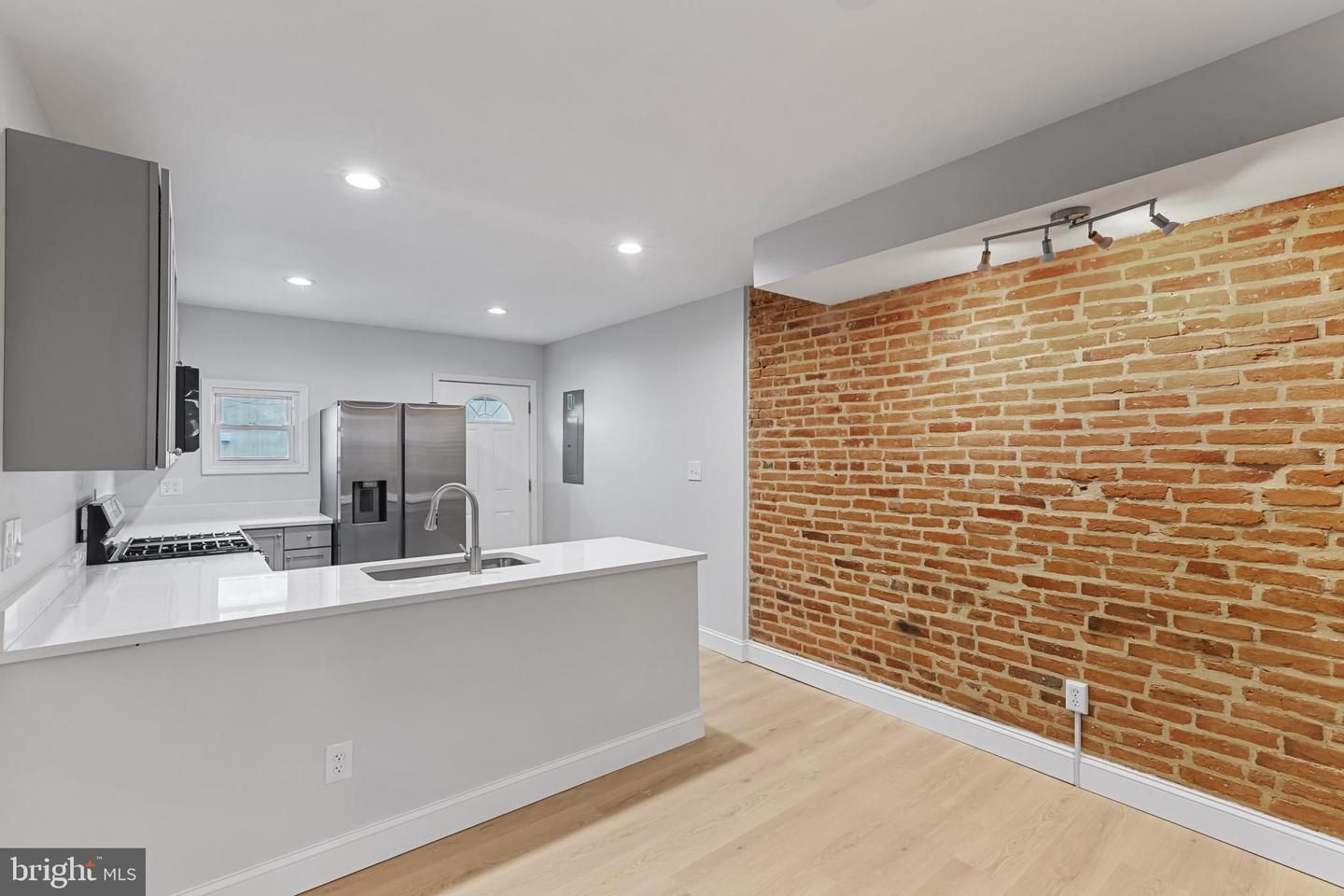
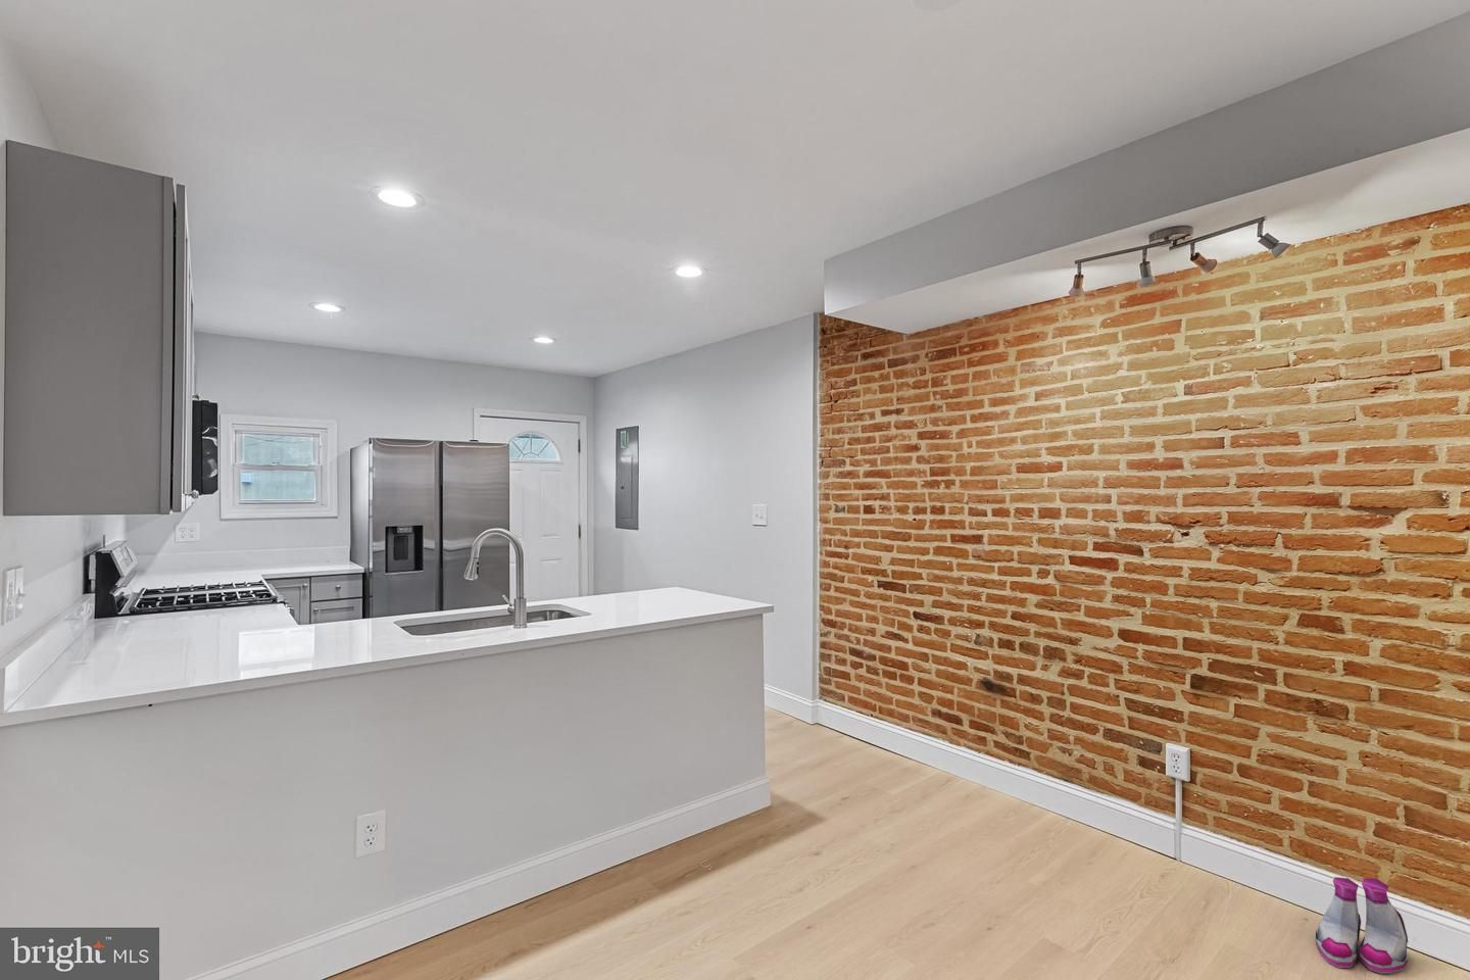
+ boots [1315,876,1410,975]
